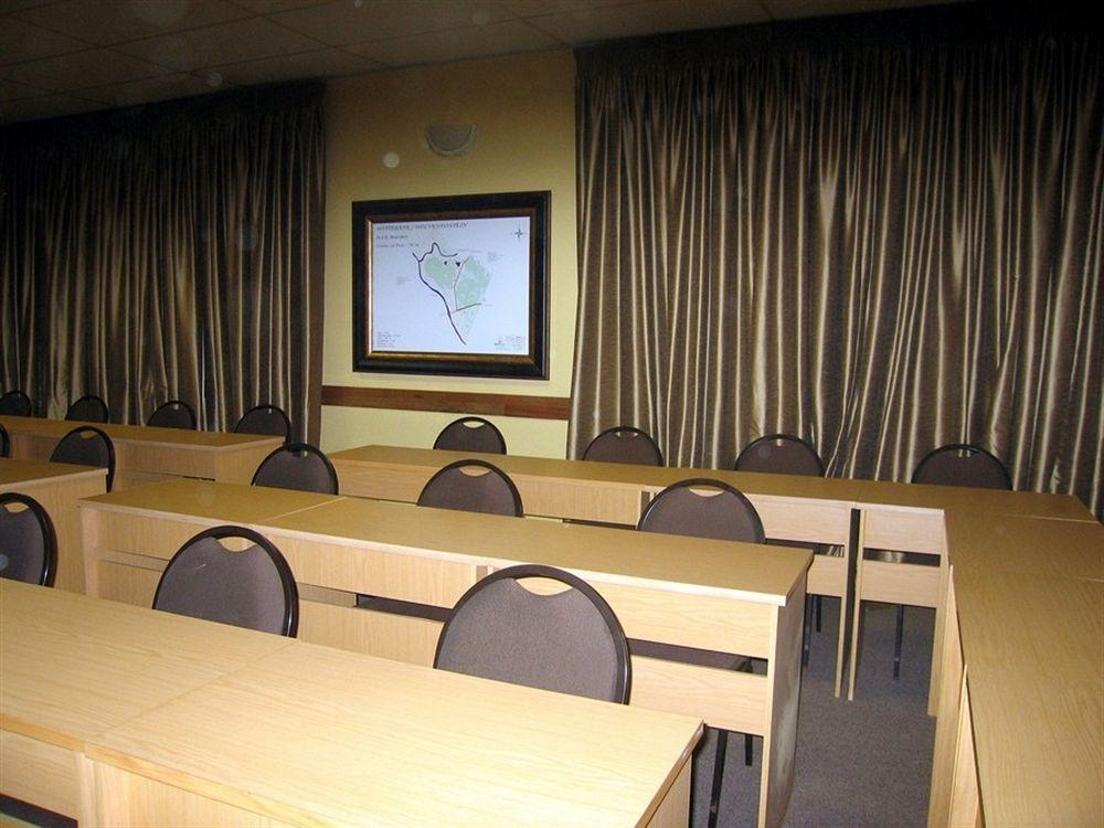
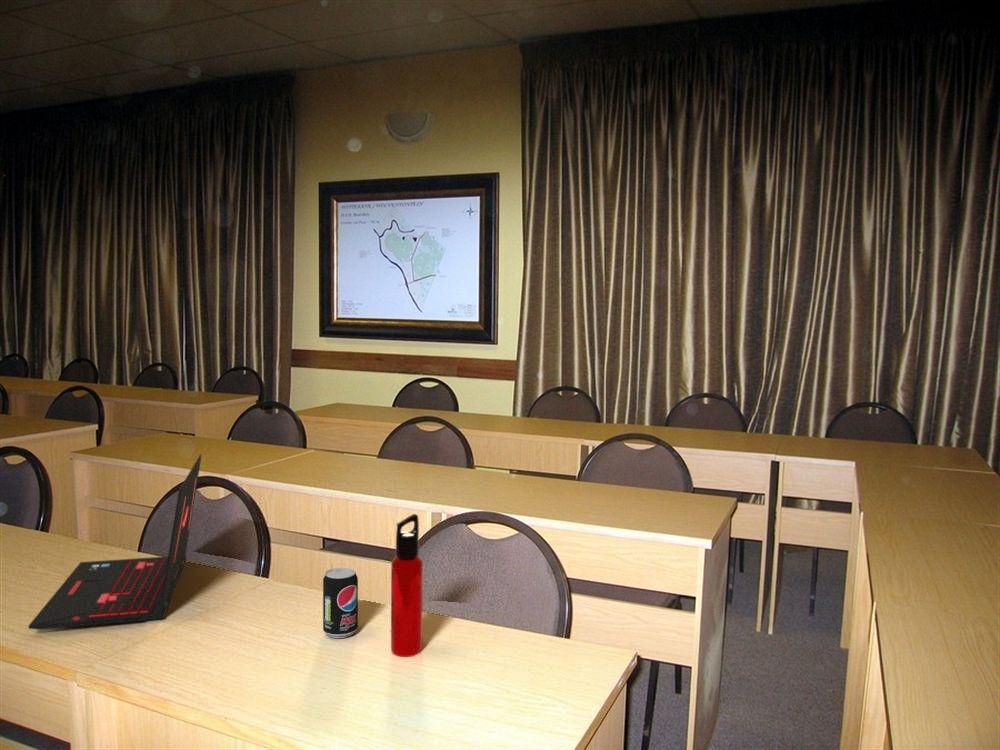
+ beverage can [322,566,359,639]
+ water bottle [390,513,424,658]
+ laptop [28,454,203,630]
